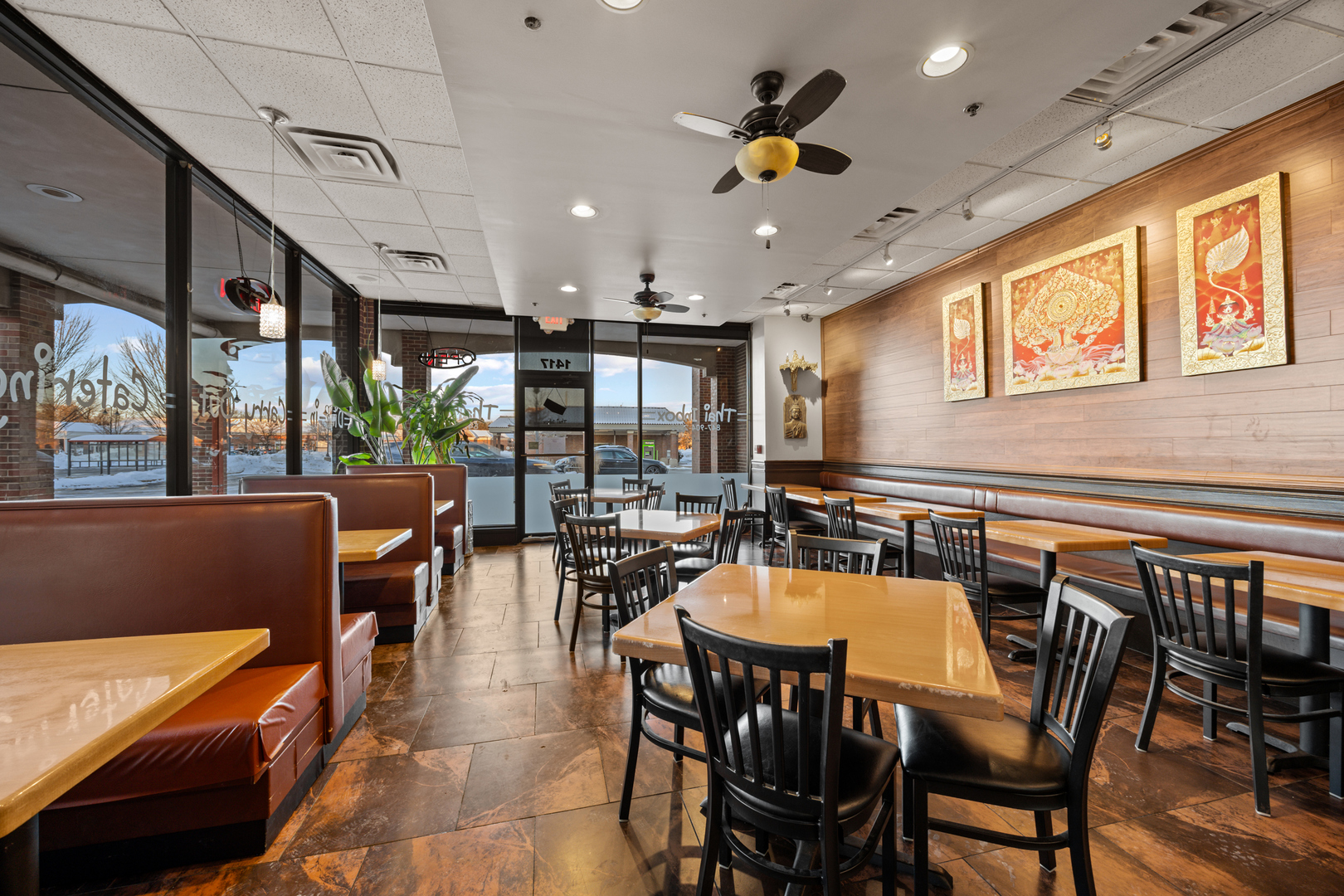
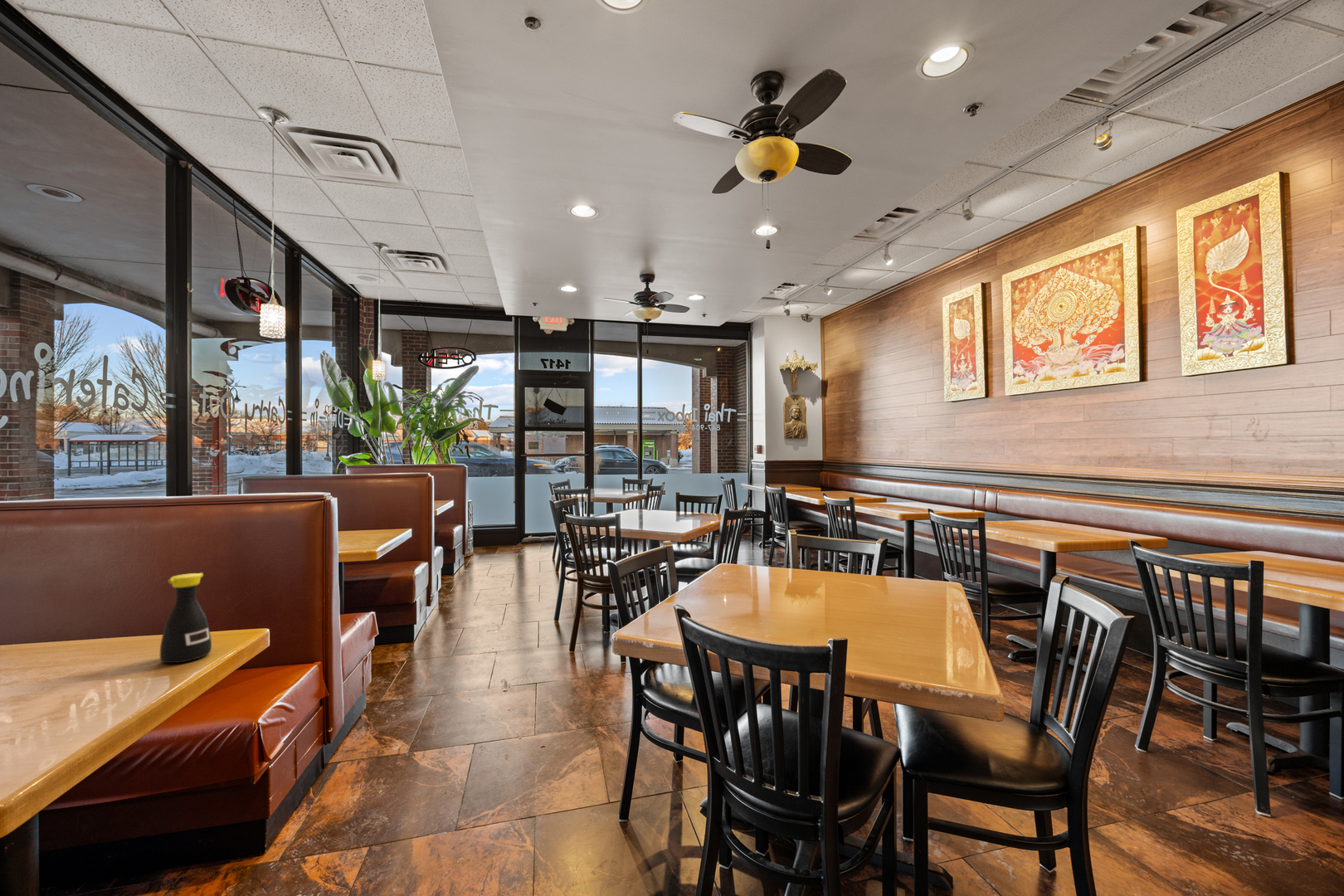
+ bottle [159,572,212,664]
